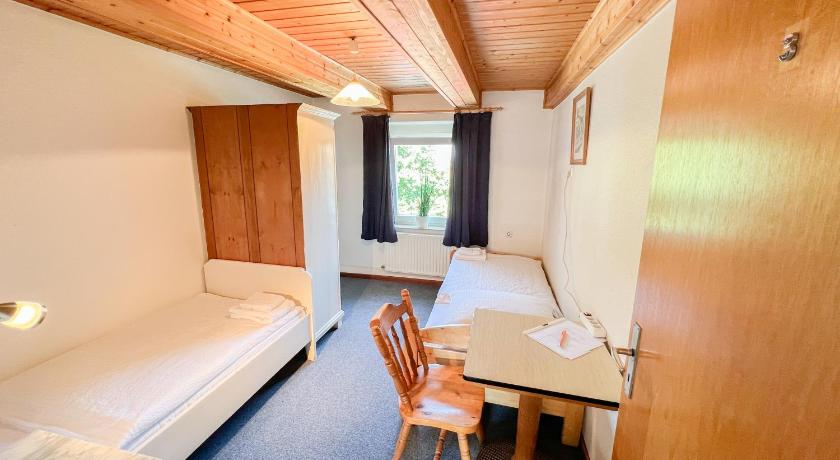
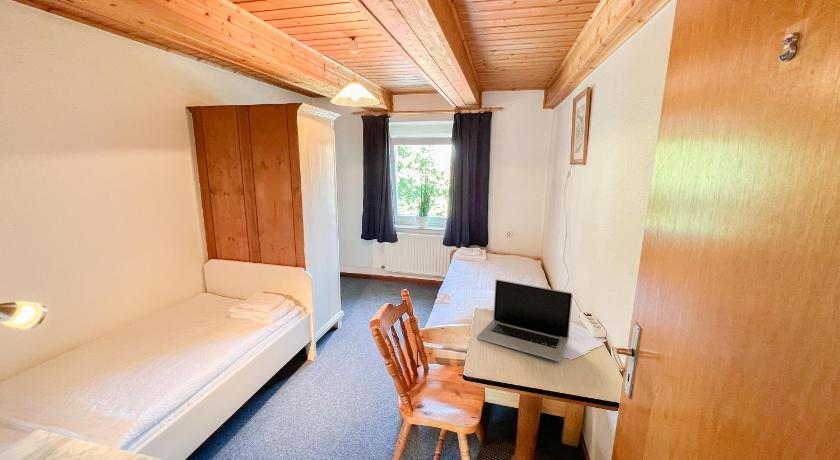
+ laptop [476,278,574,362]
